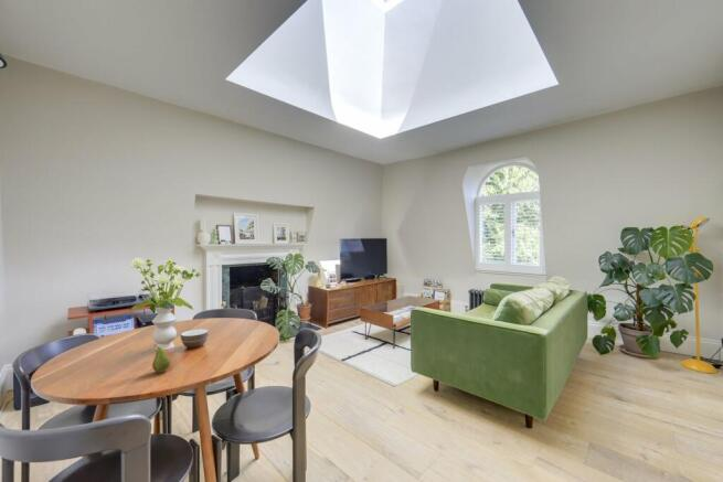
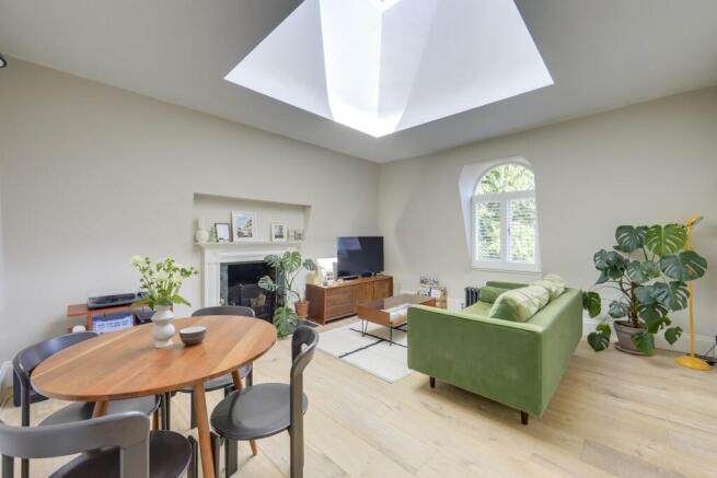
- fruit [151,344,171,374]
